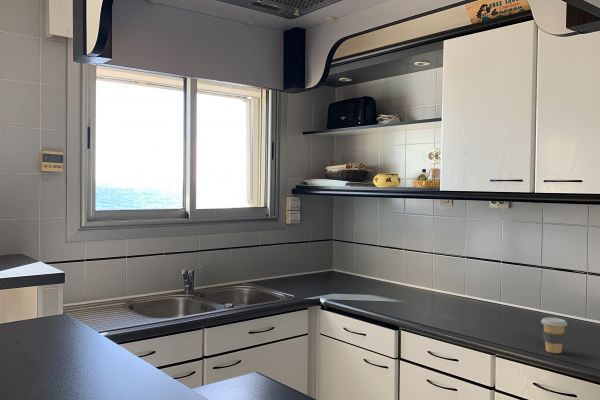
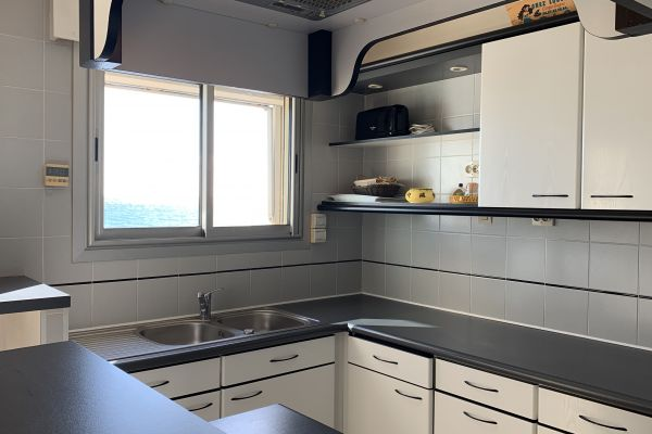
- coffee cup [540,316,568,354]
